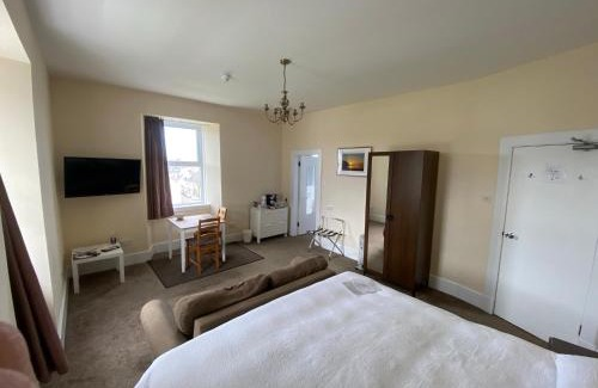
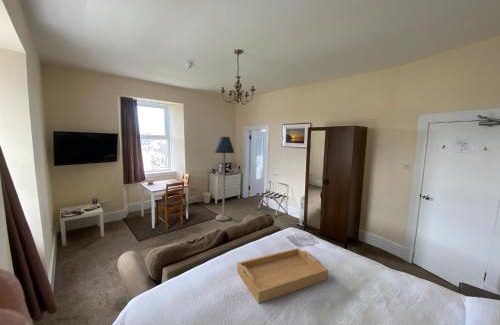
+ serving tray [236,247,329,304]
+ floor lamp [213,135,235,222]
